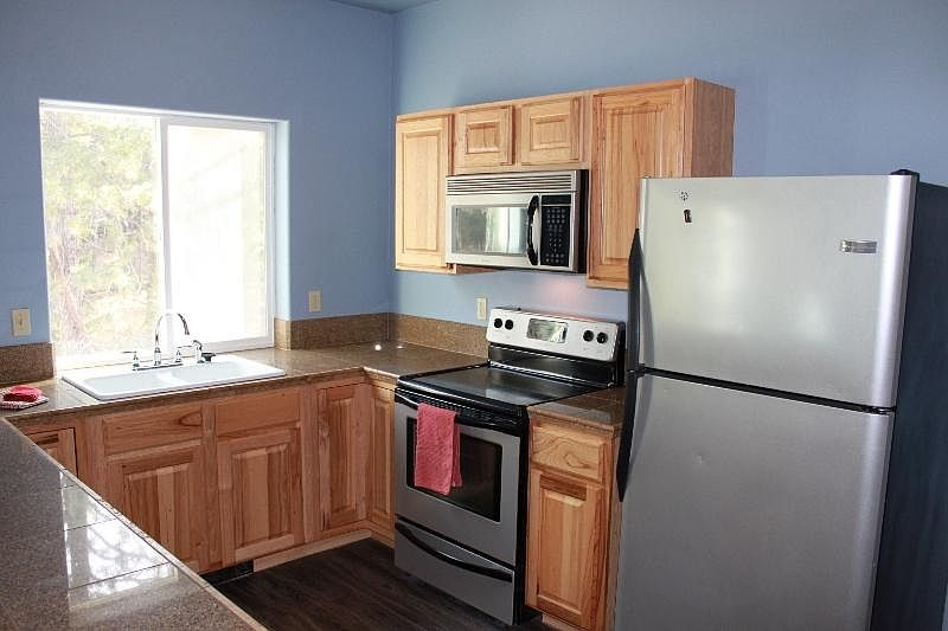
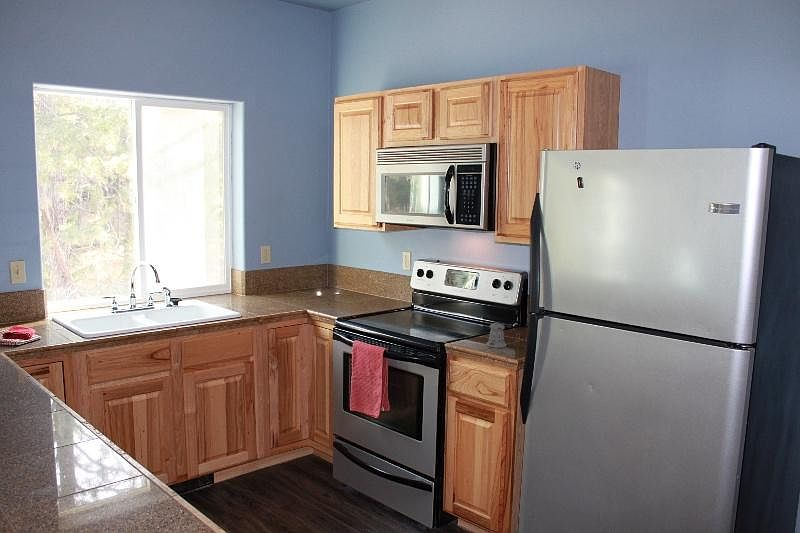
+ pepper shaker [485,322,507,349]
